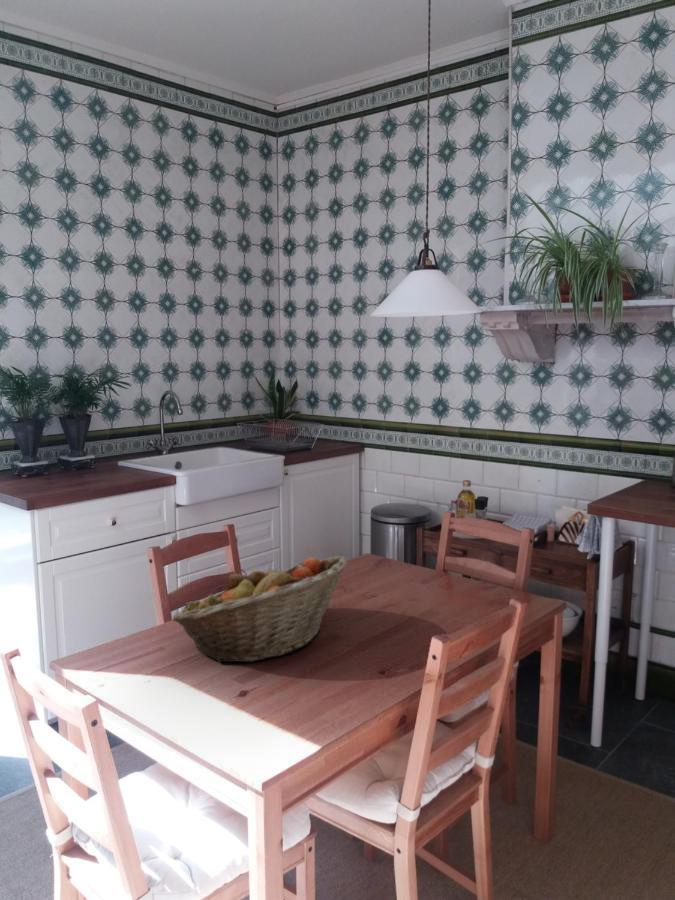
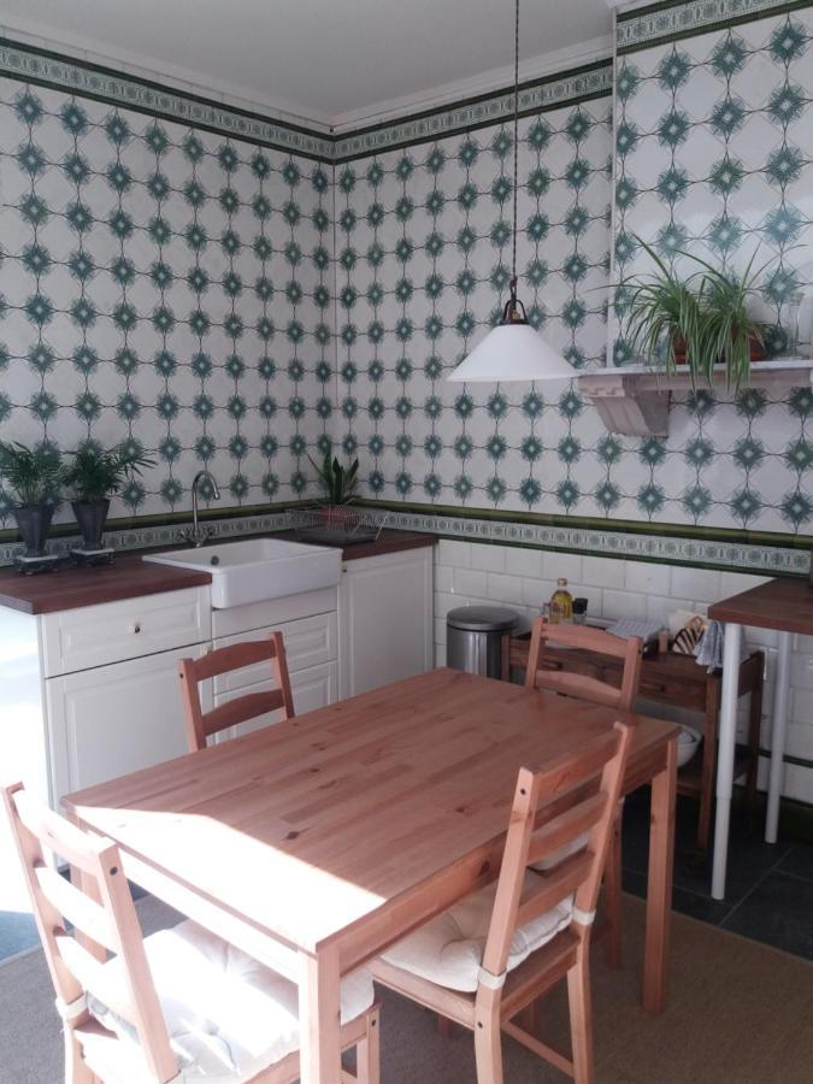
- fruit basket [171,556,348,664]
